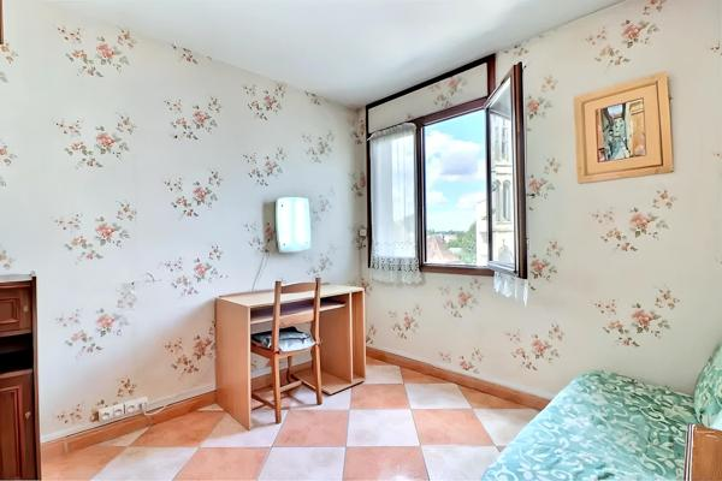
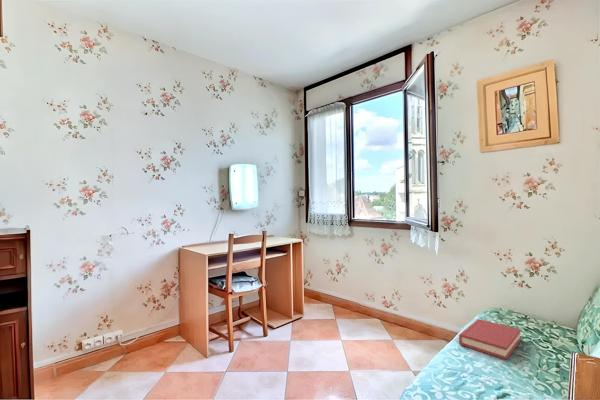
+ hardback book [458,318,522,361]
